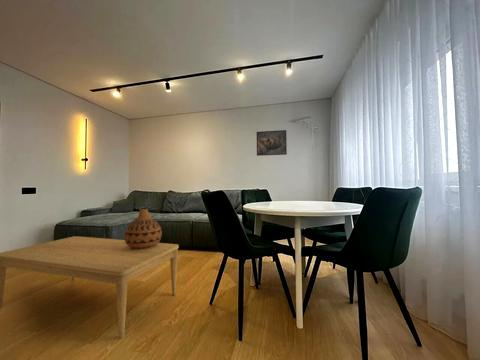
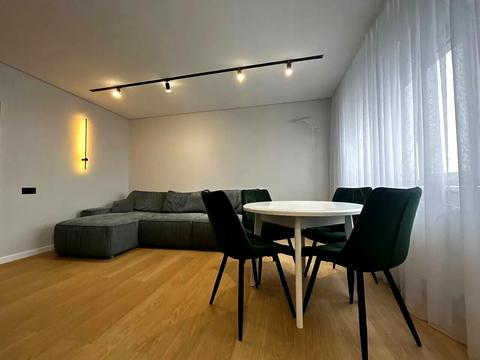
- vase [124,208,163,249]
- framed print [256,129,288,157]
- coffee table [0,235,180,340]
